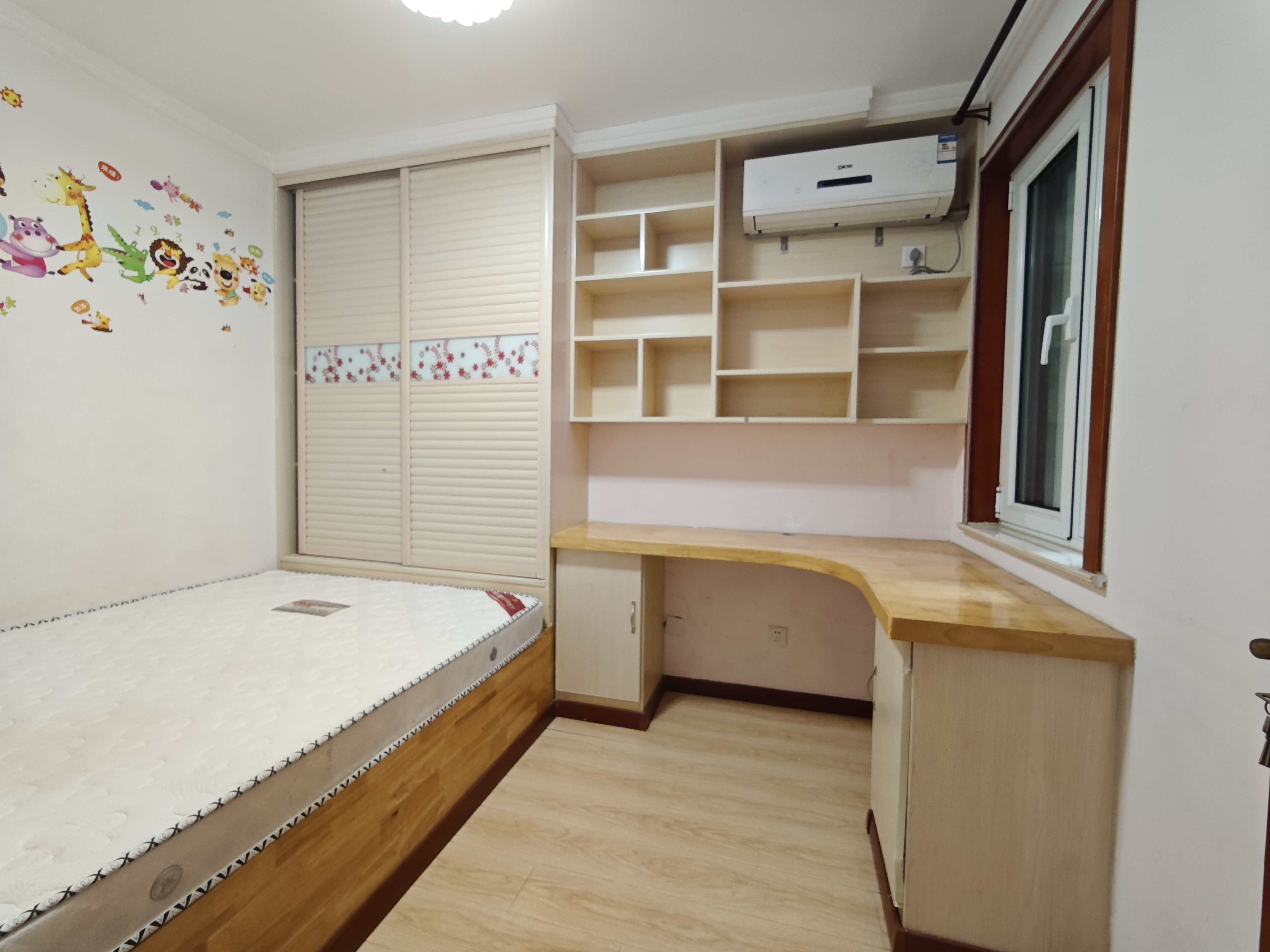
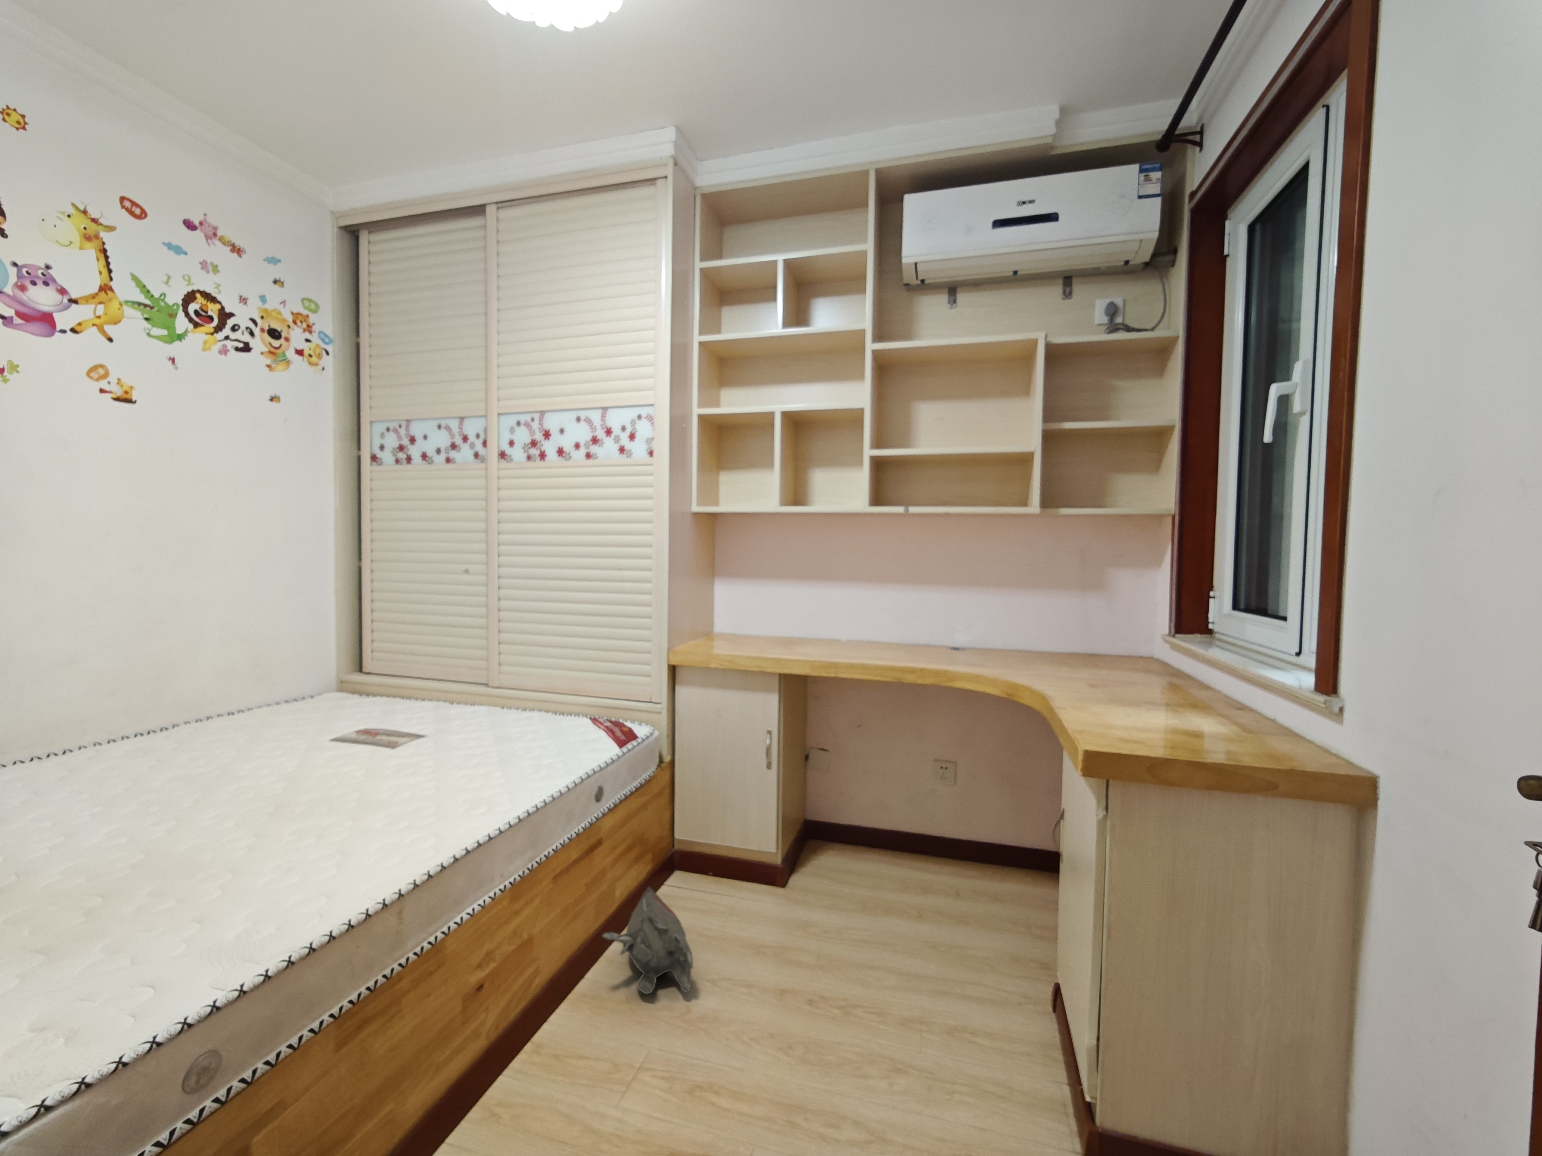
+ plush toy [602,886,693,994]
